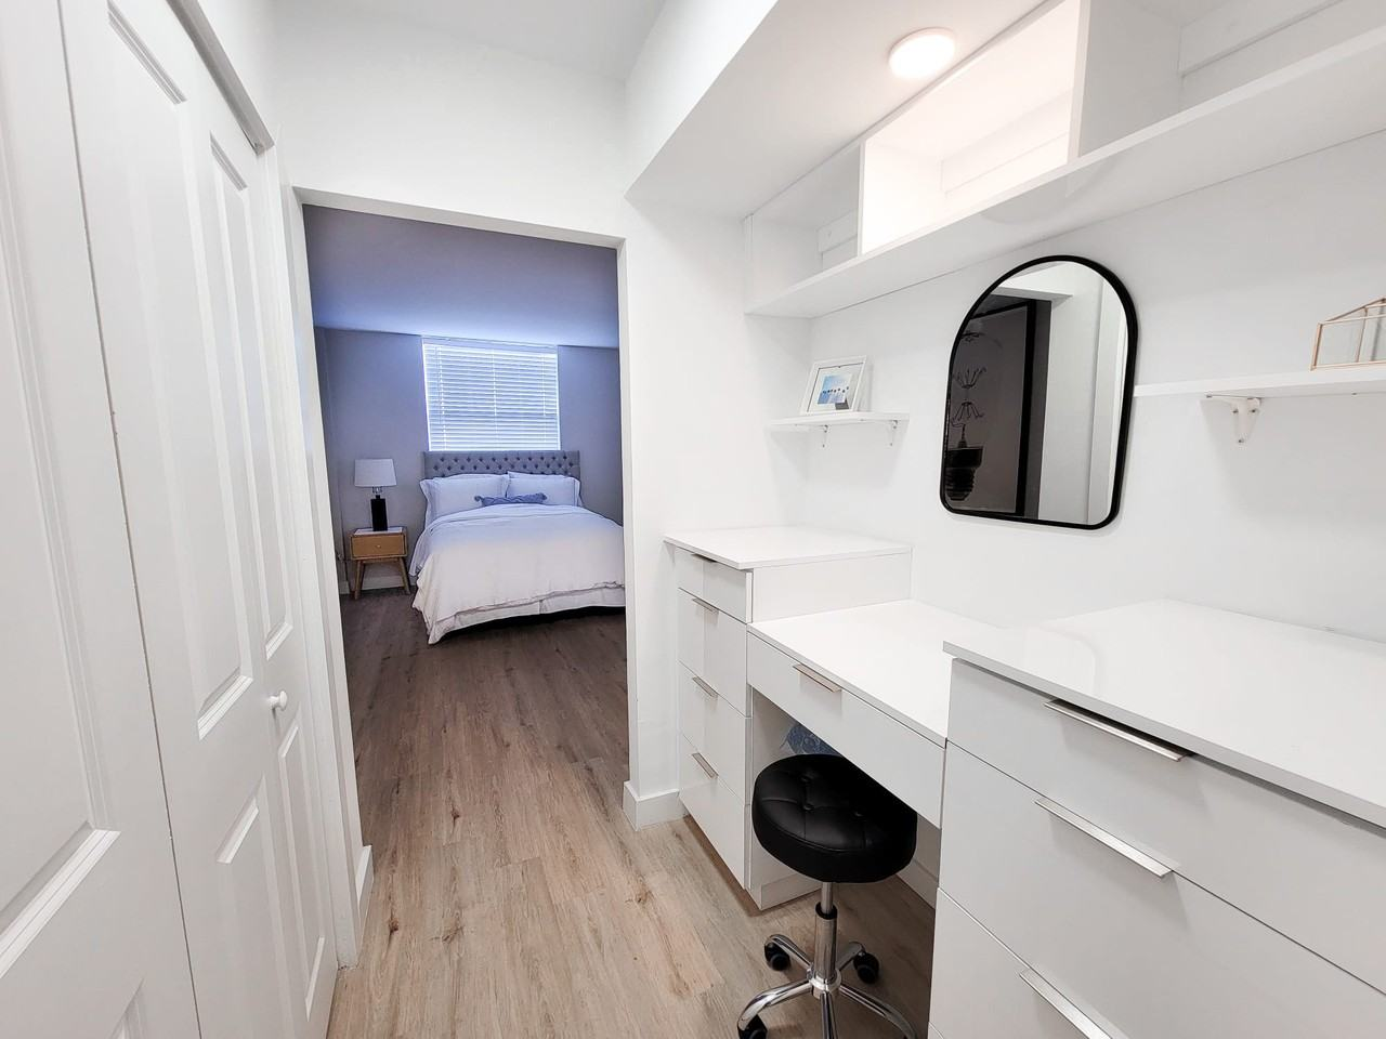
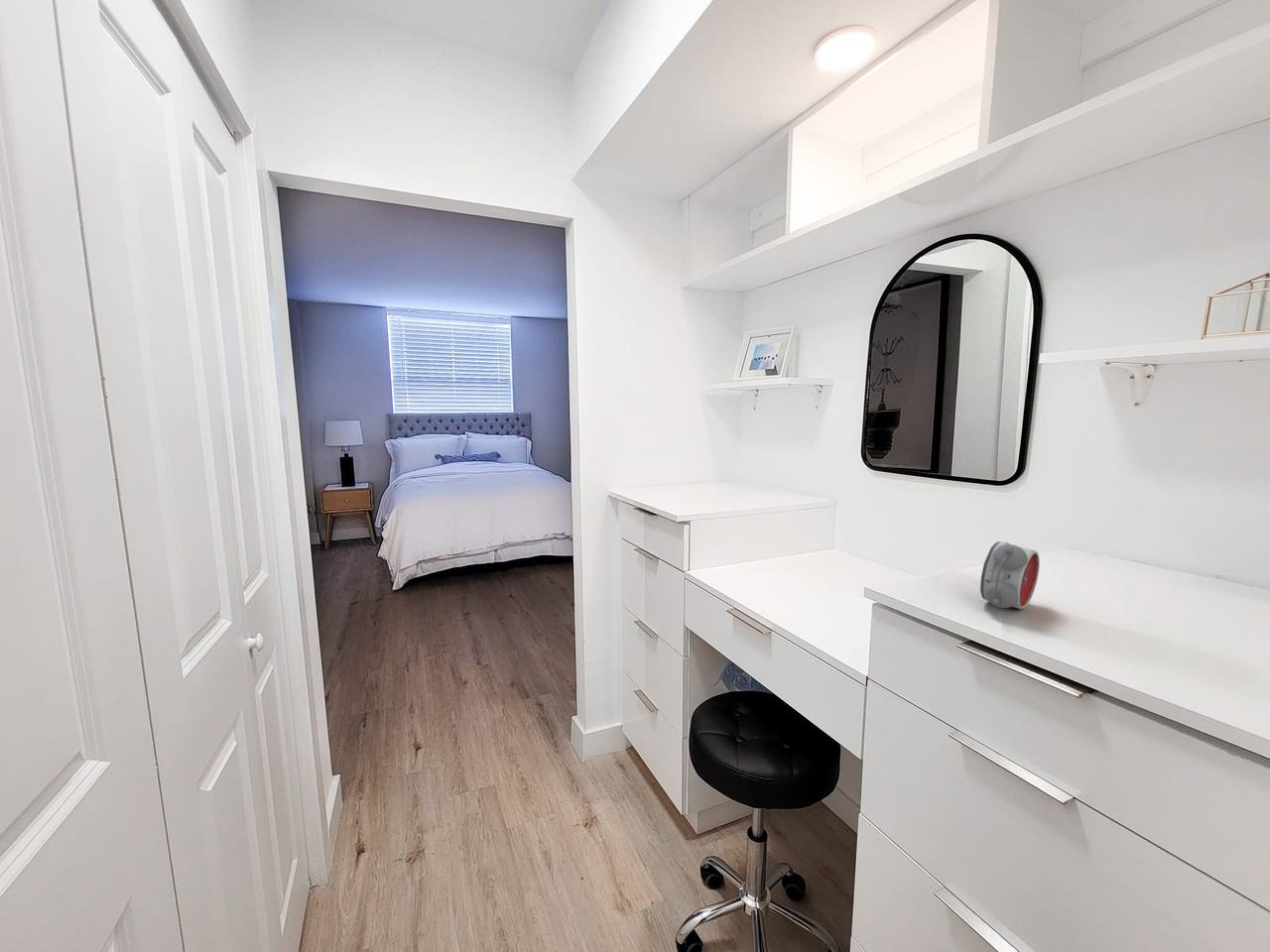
+ alarm clock [979,540,1041,610]
